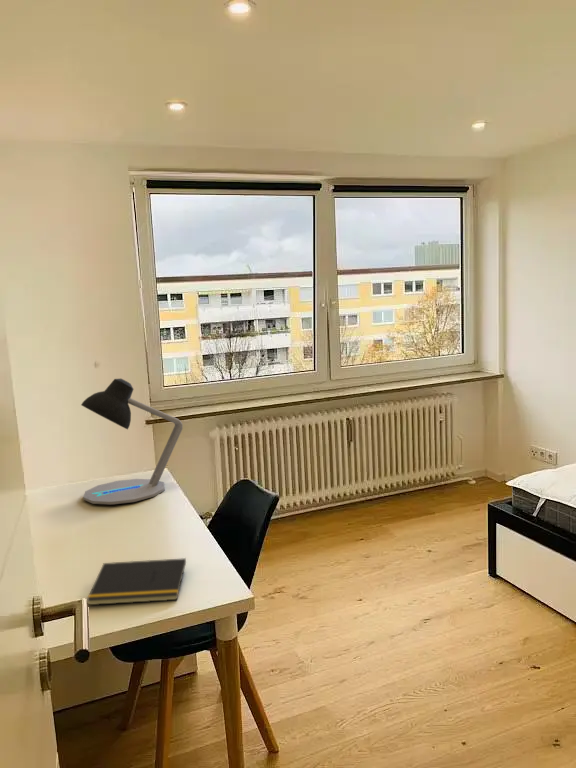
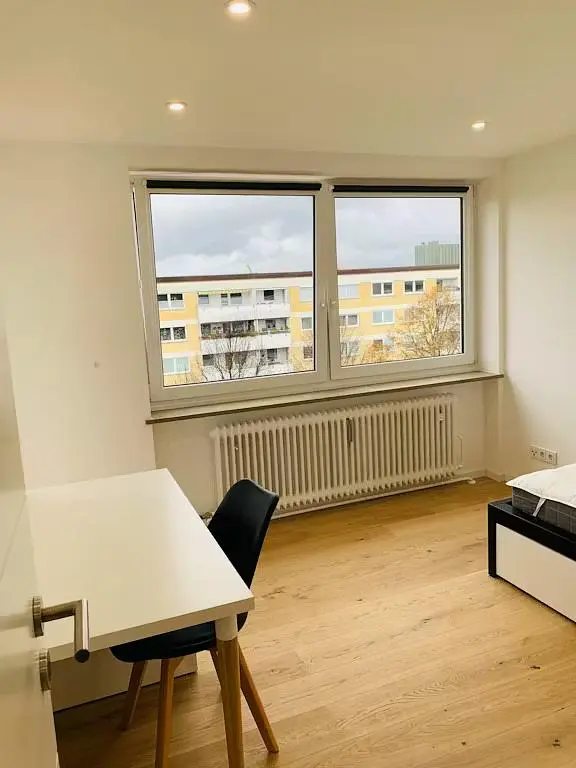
- notepad [86,557,187,606]
- desk lamp [80,378,184,505]
